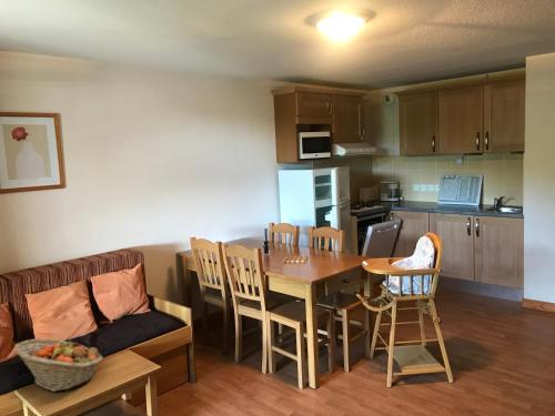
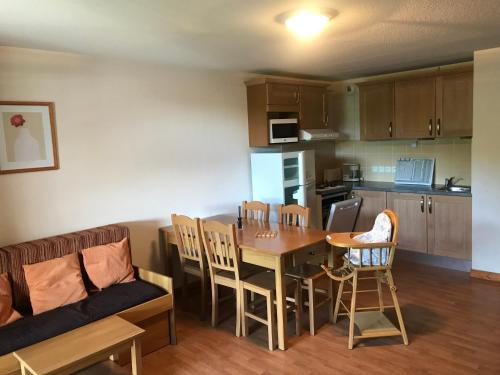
- fruit basket [13,338,104,393]
